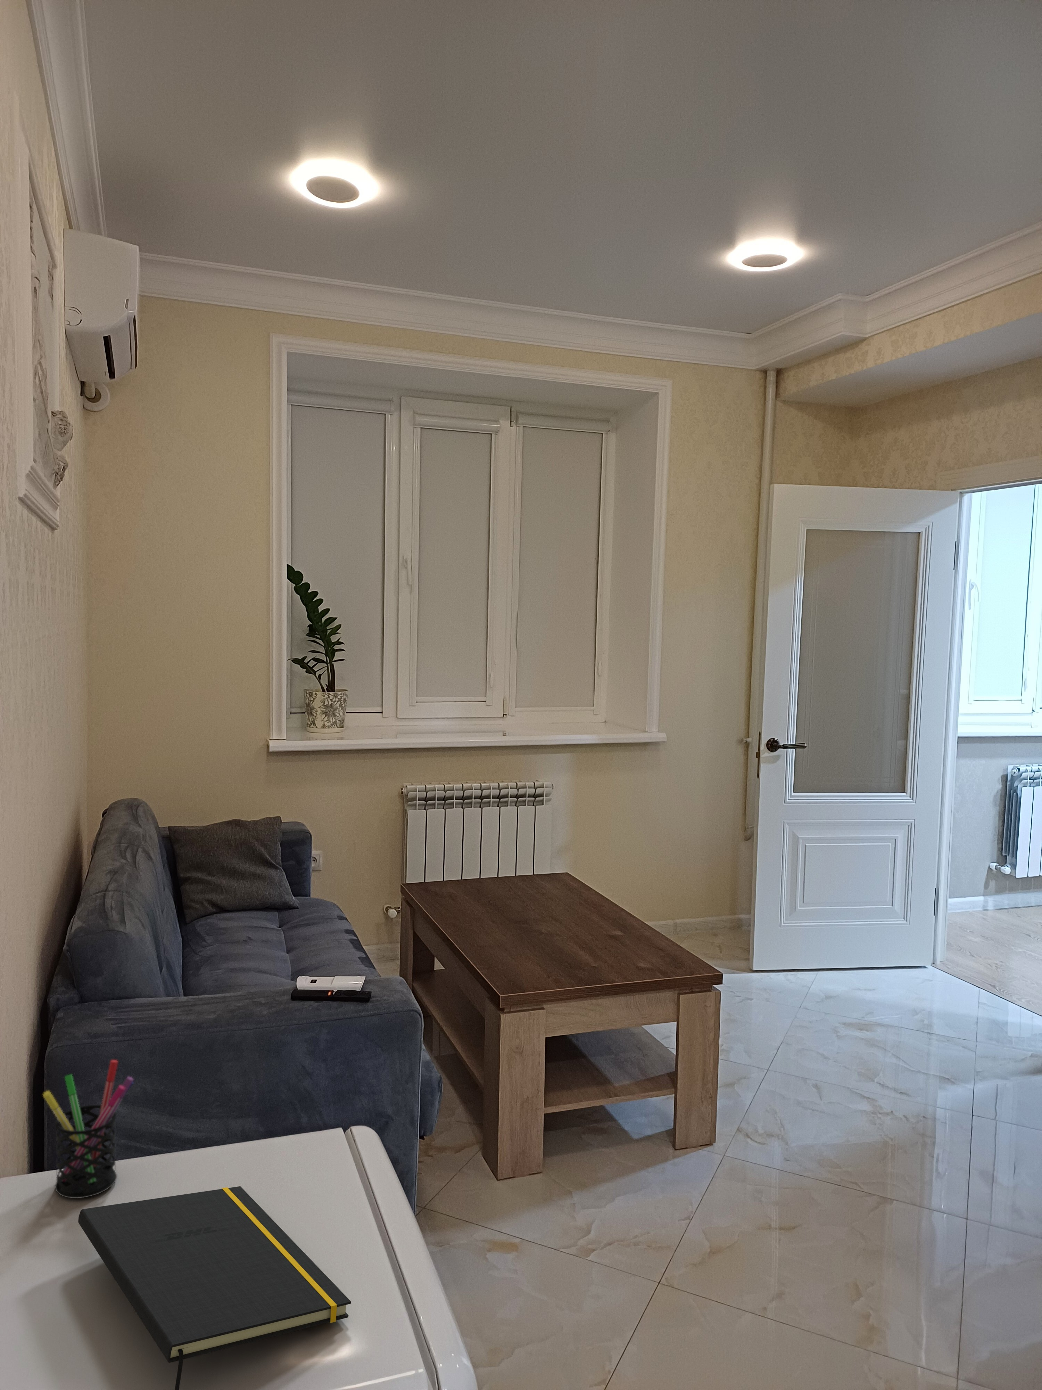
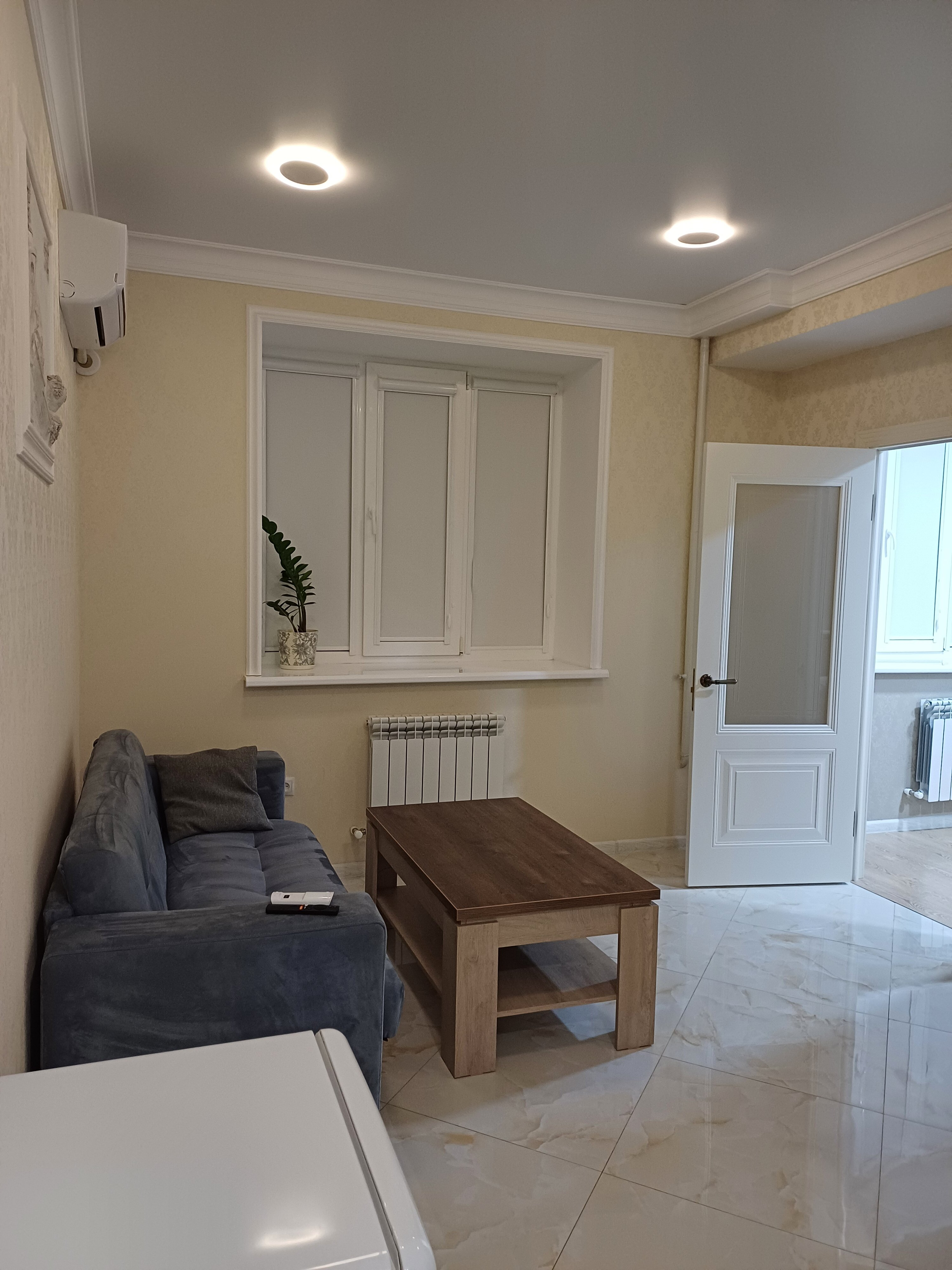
- notepad [78,1186,351,1390]
- pen holder [43,1059,134,1198]
